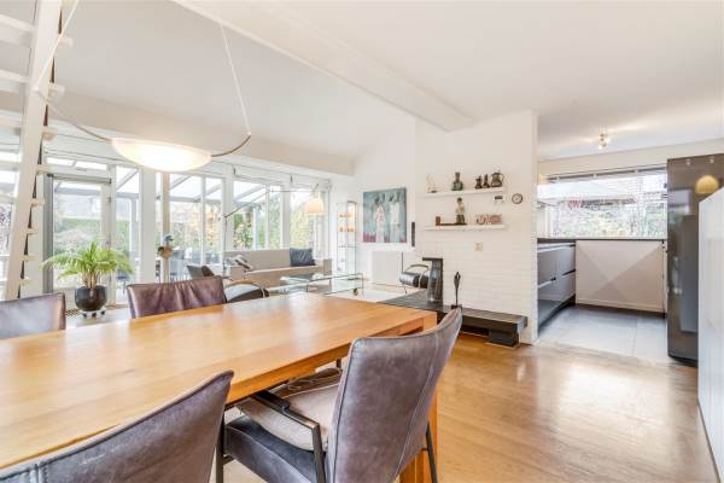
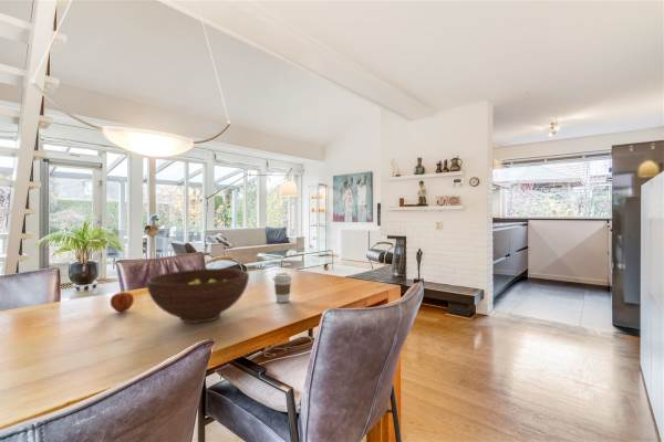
+ fruit bowl [145,267,250,324]
+ coffee cup [271,272,293,304]
+ apple [110,291,135,313]
